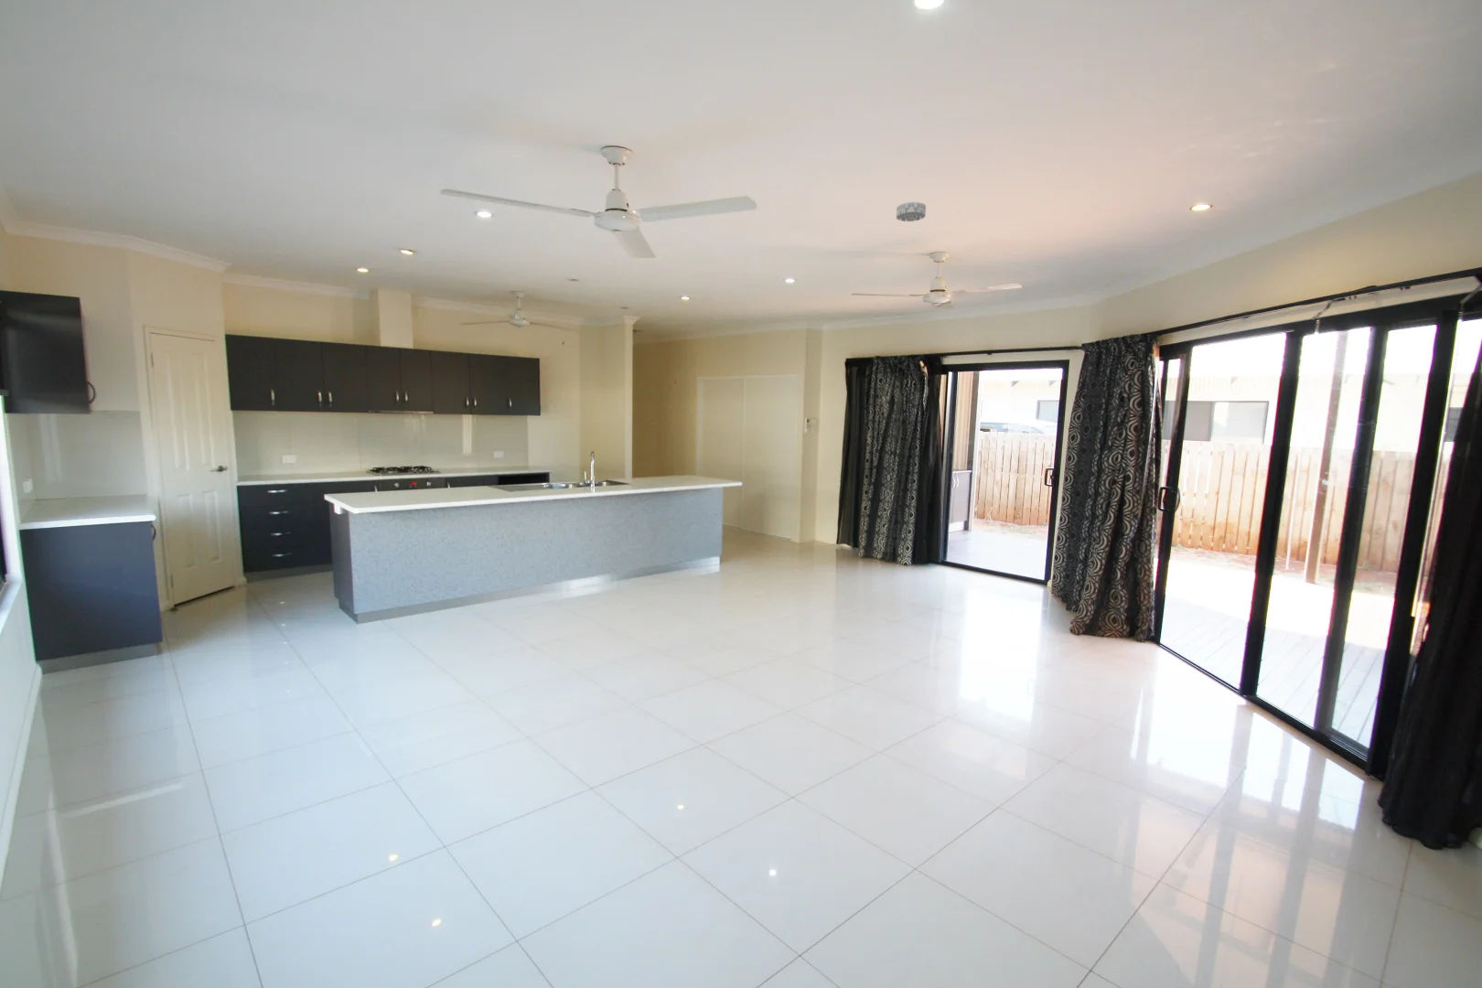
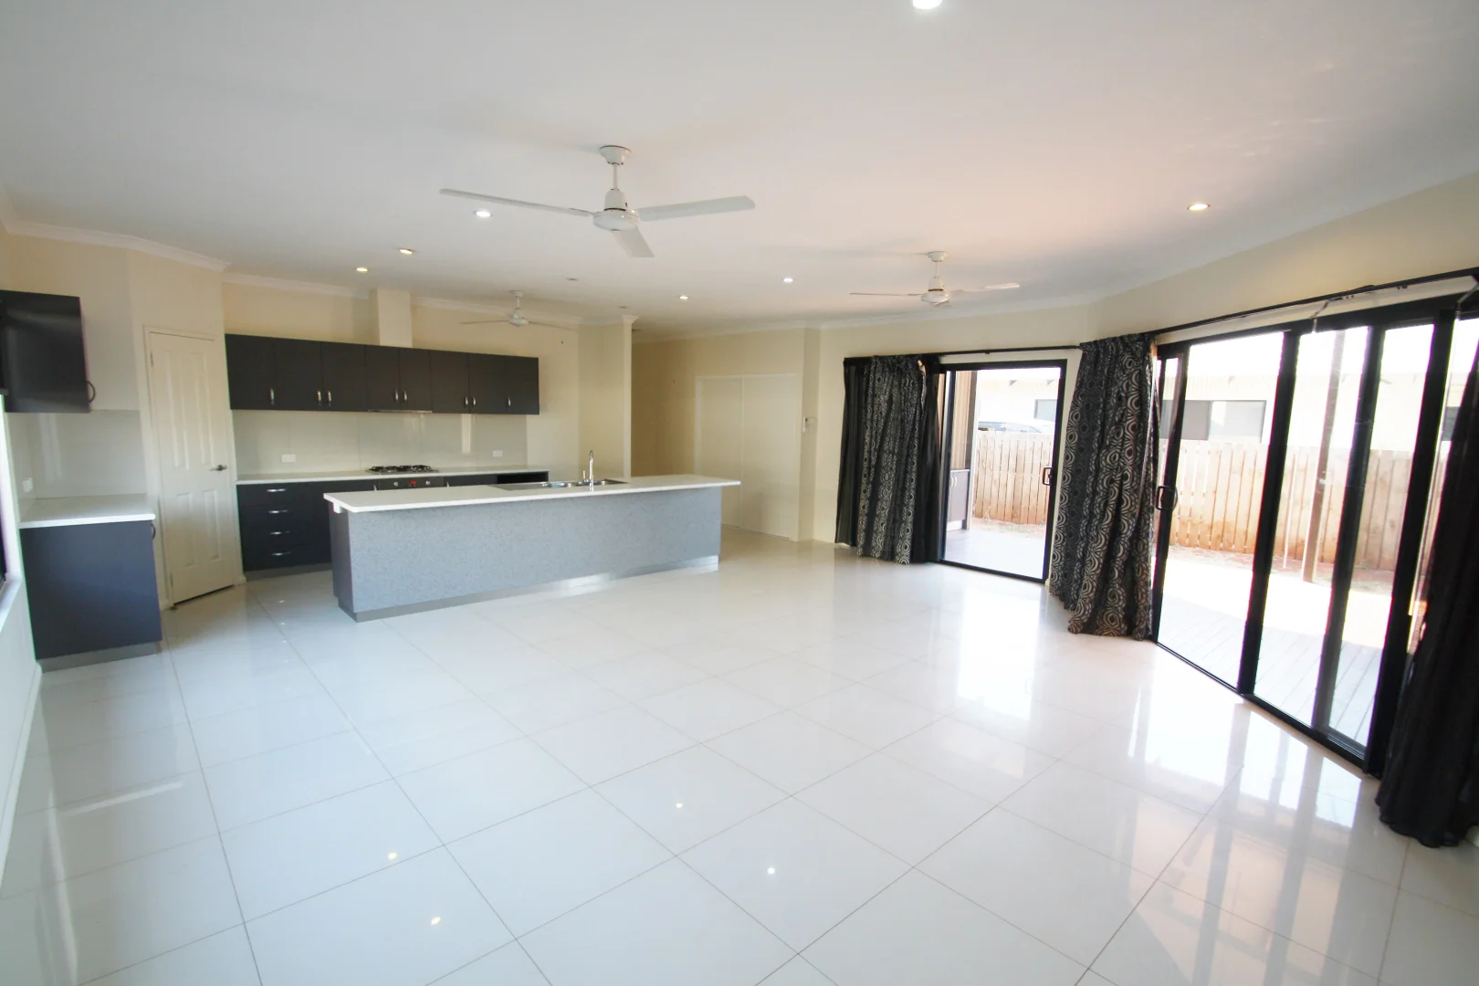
- smoke detector [895,202,926,223]
